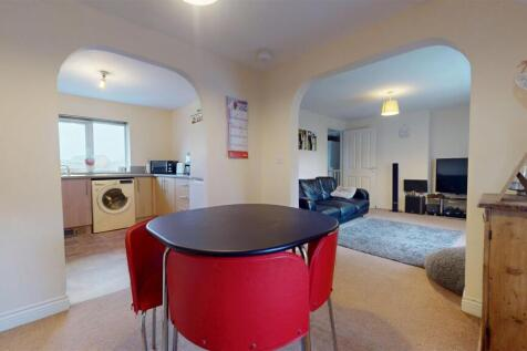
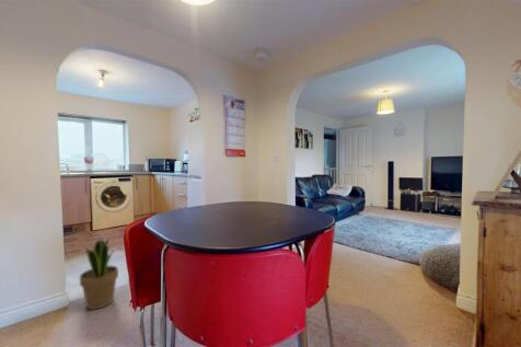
+ potted plant [79,238,124,311]
